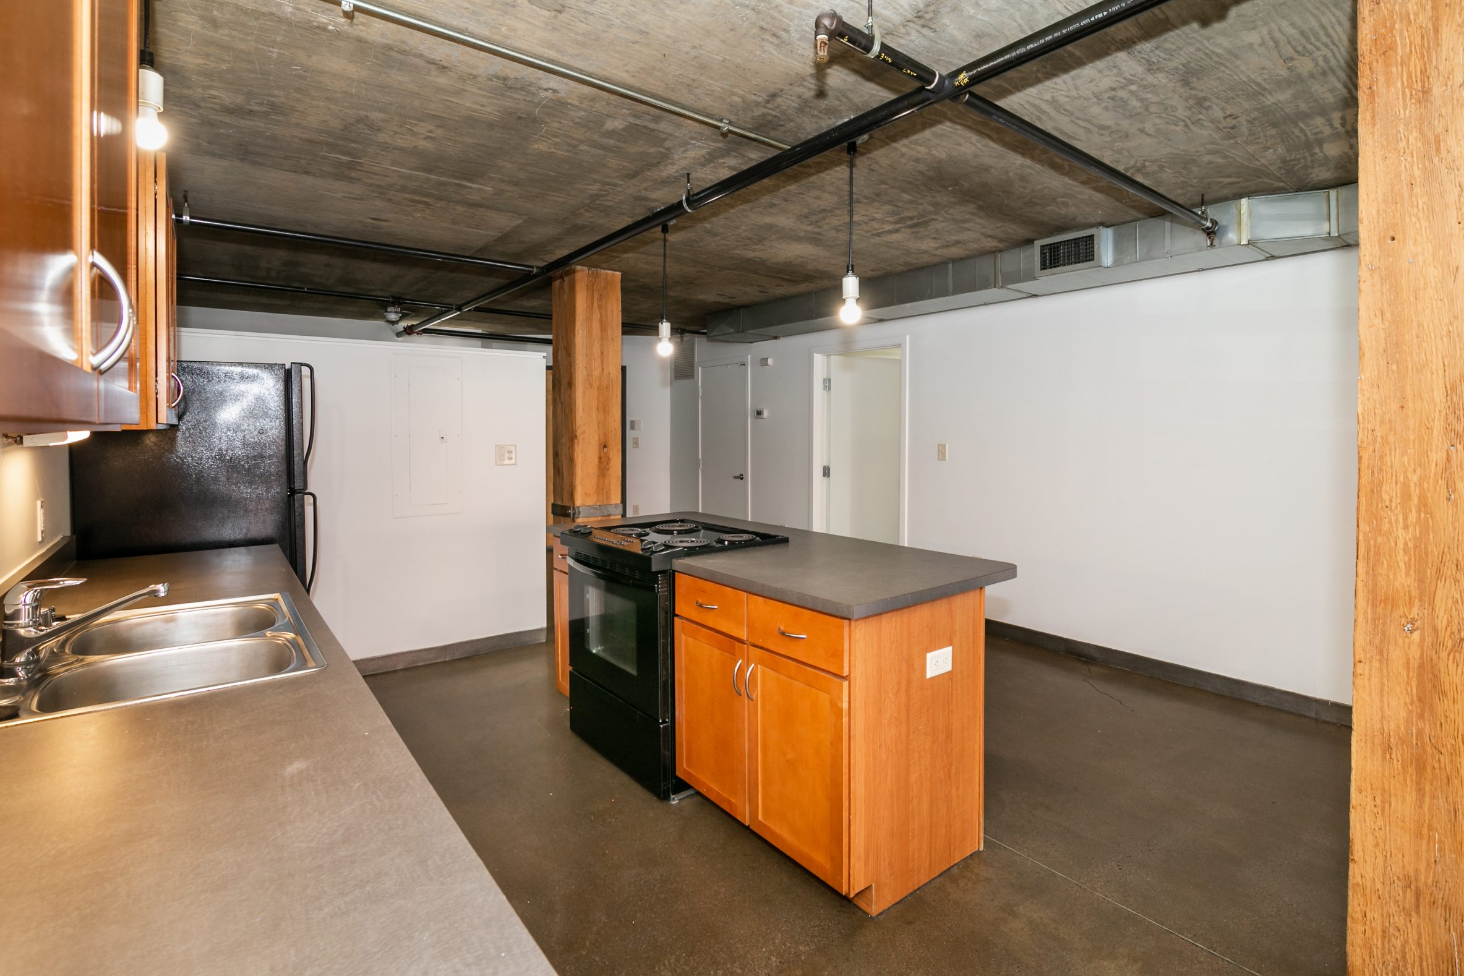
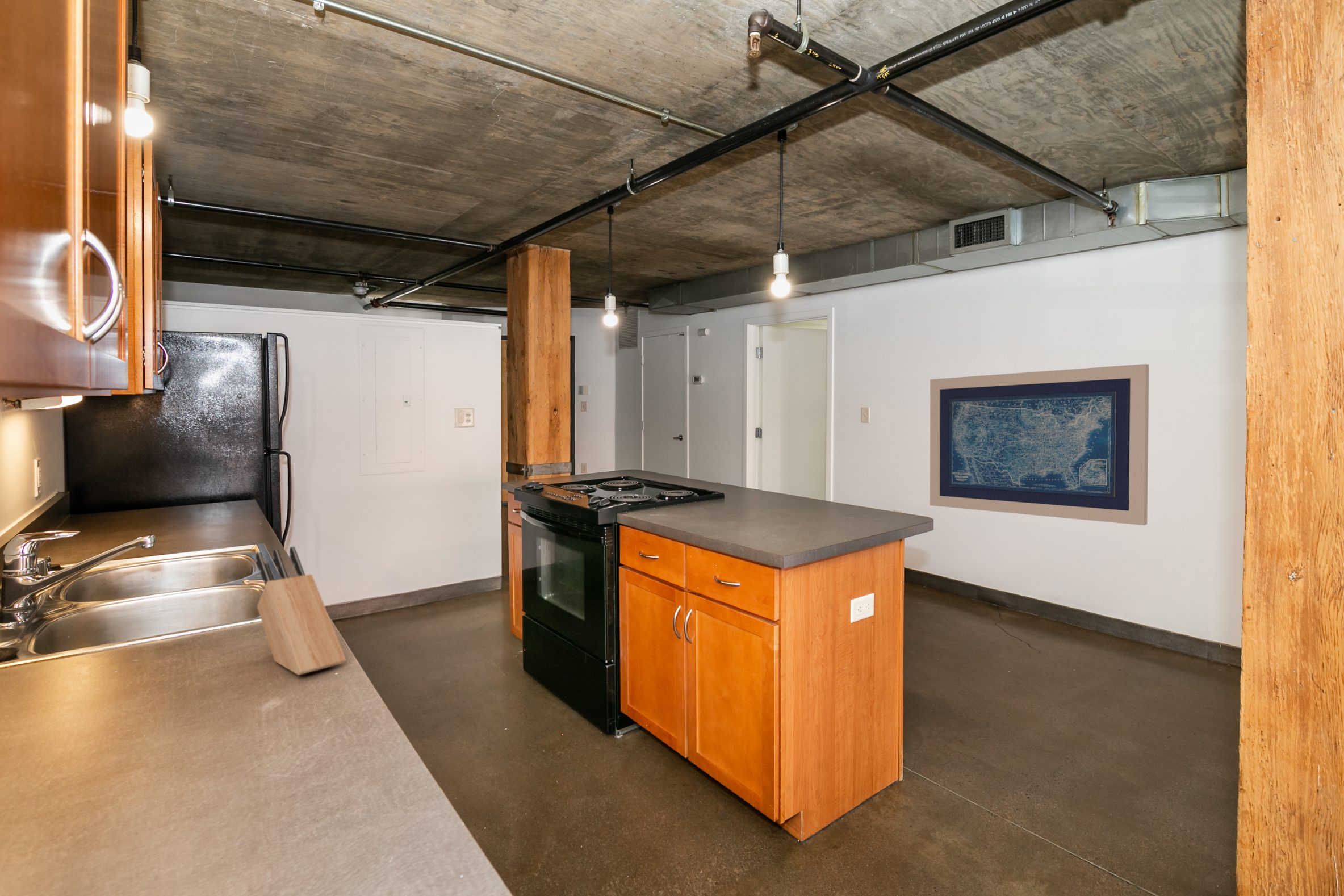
+ knife block [255,546,347,676]
+ wall art [930,363,1149,526]
